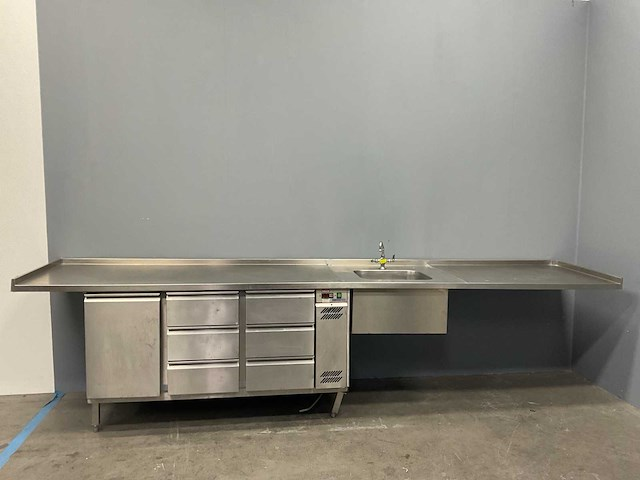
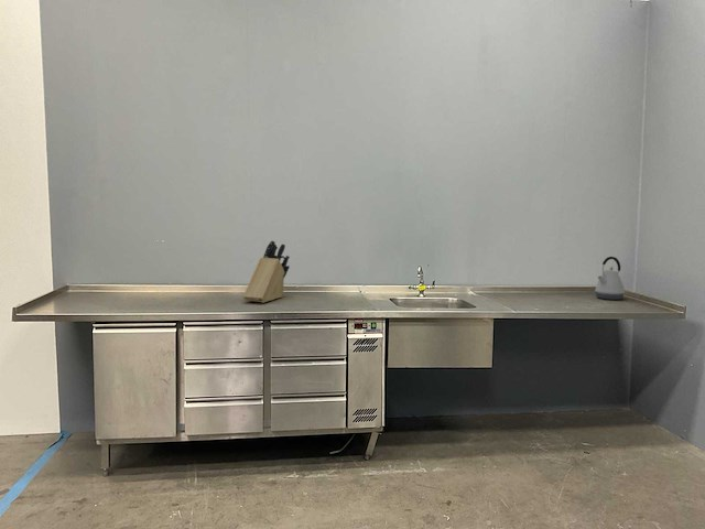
+ knife block [242,239,291,304]
+ kettle [594,256,626,301]
